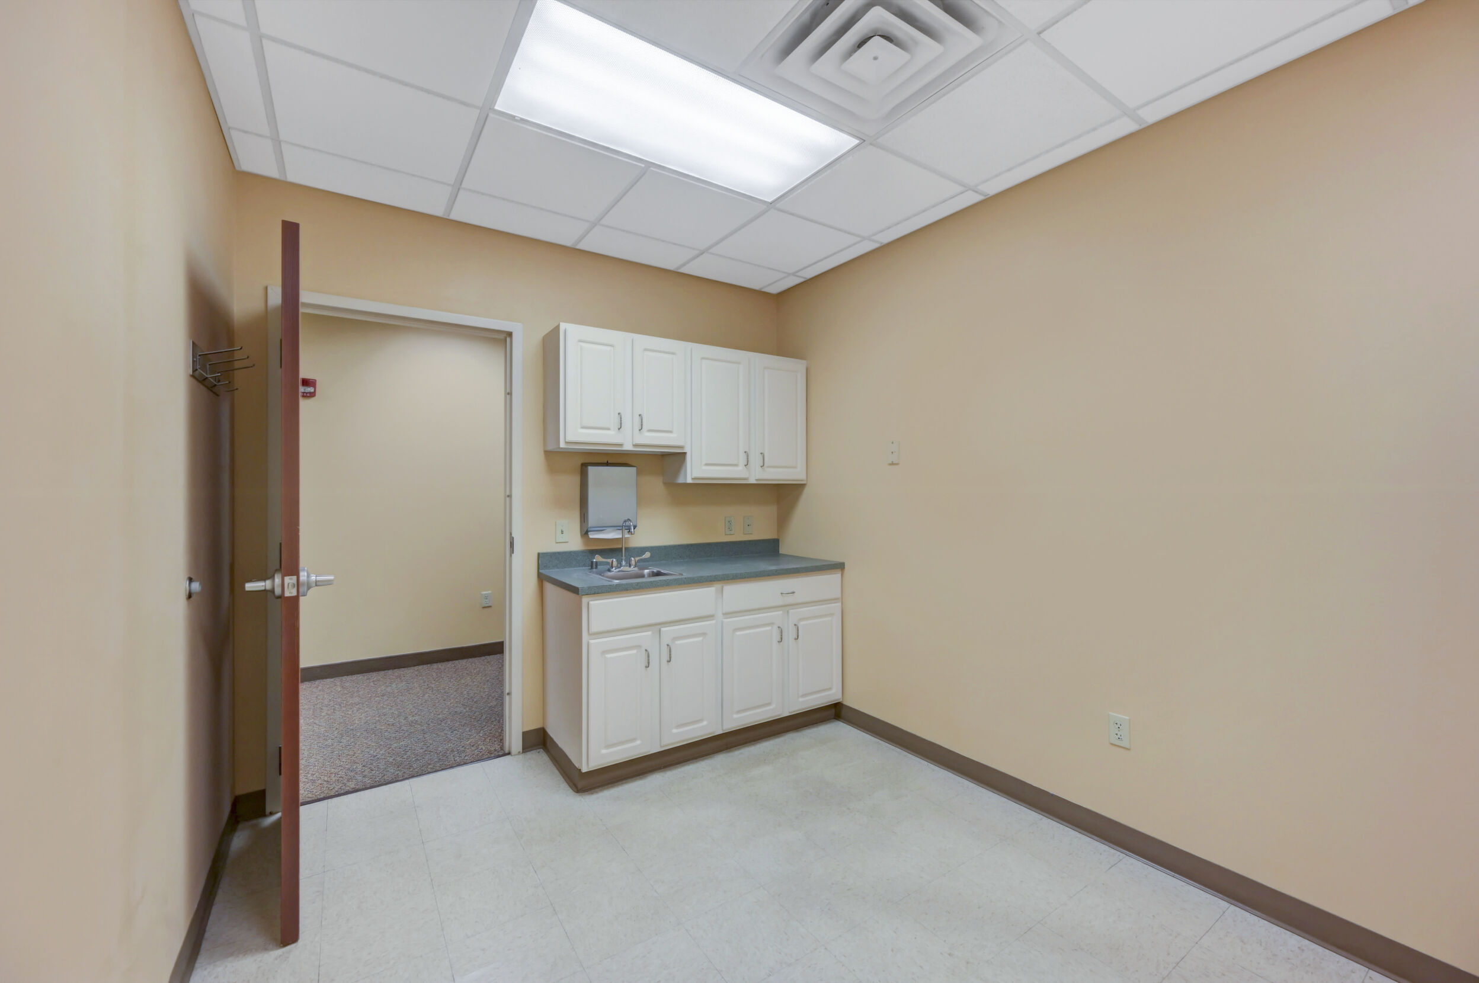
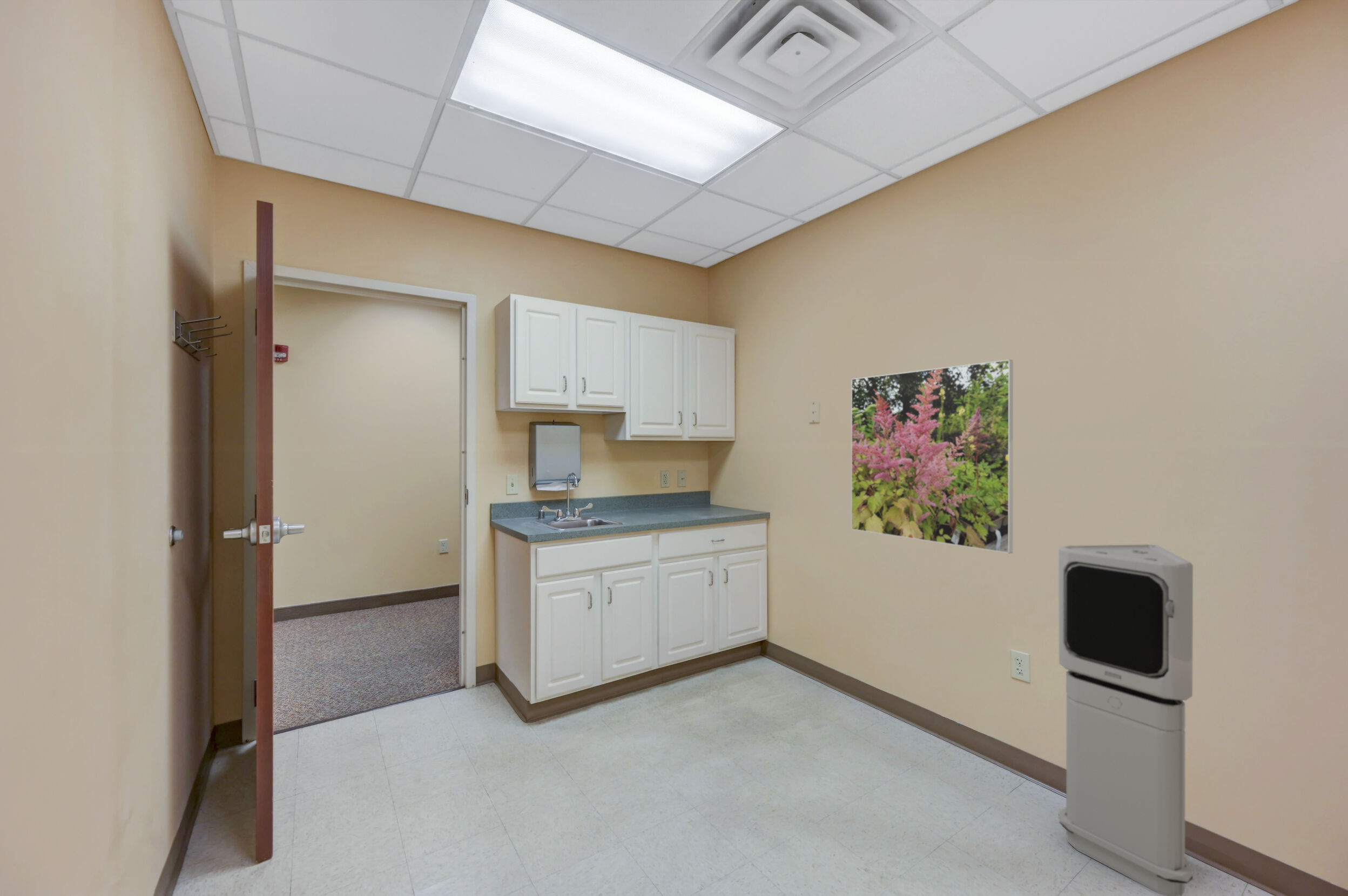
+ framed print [851,359,1014,554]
+ air purifier [1057,544,1194,896]
